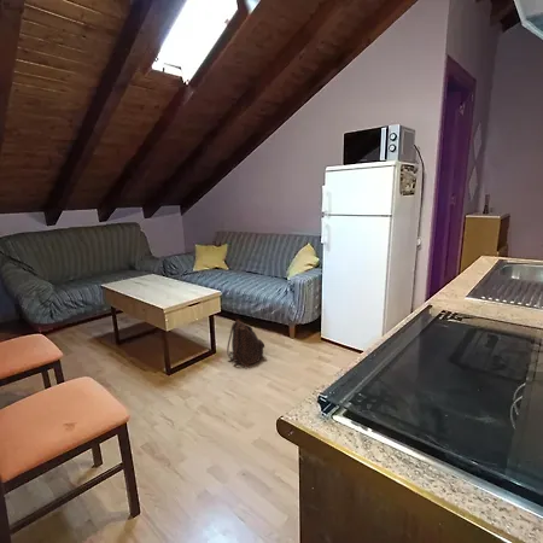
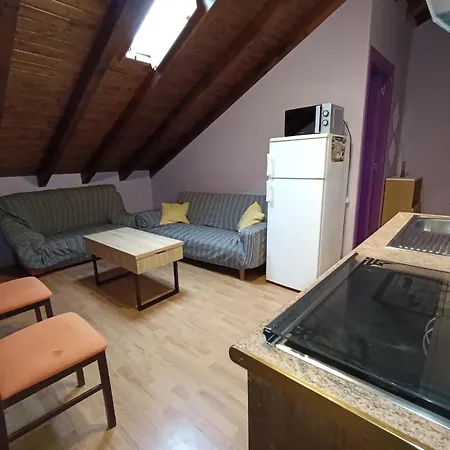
- backpack [226,319,265,368]
